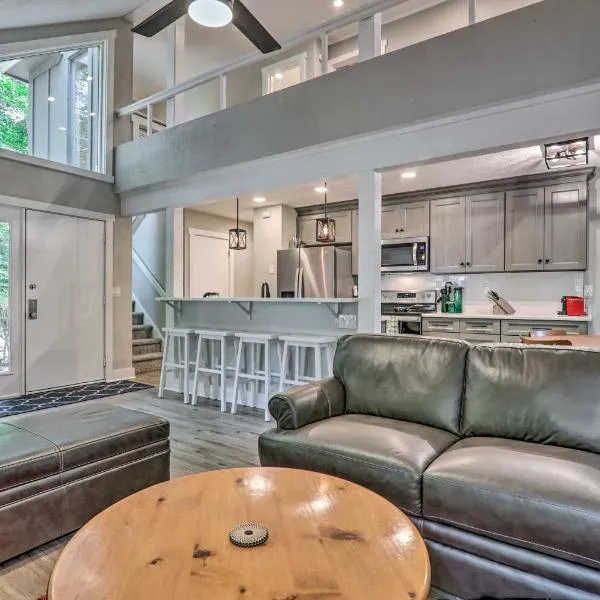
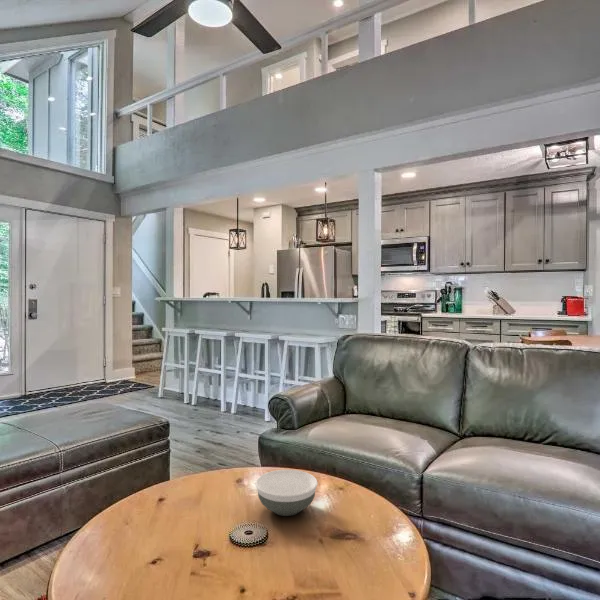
+ bowl [254,469,319,517]
